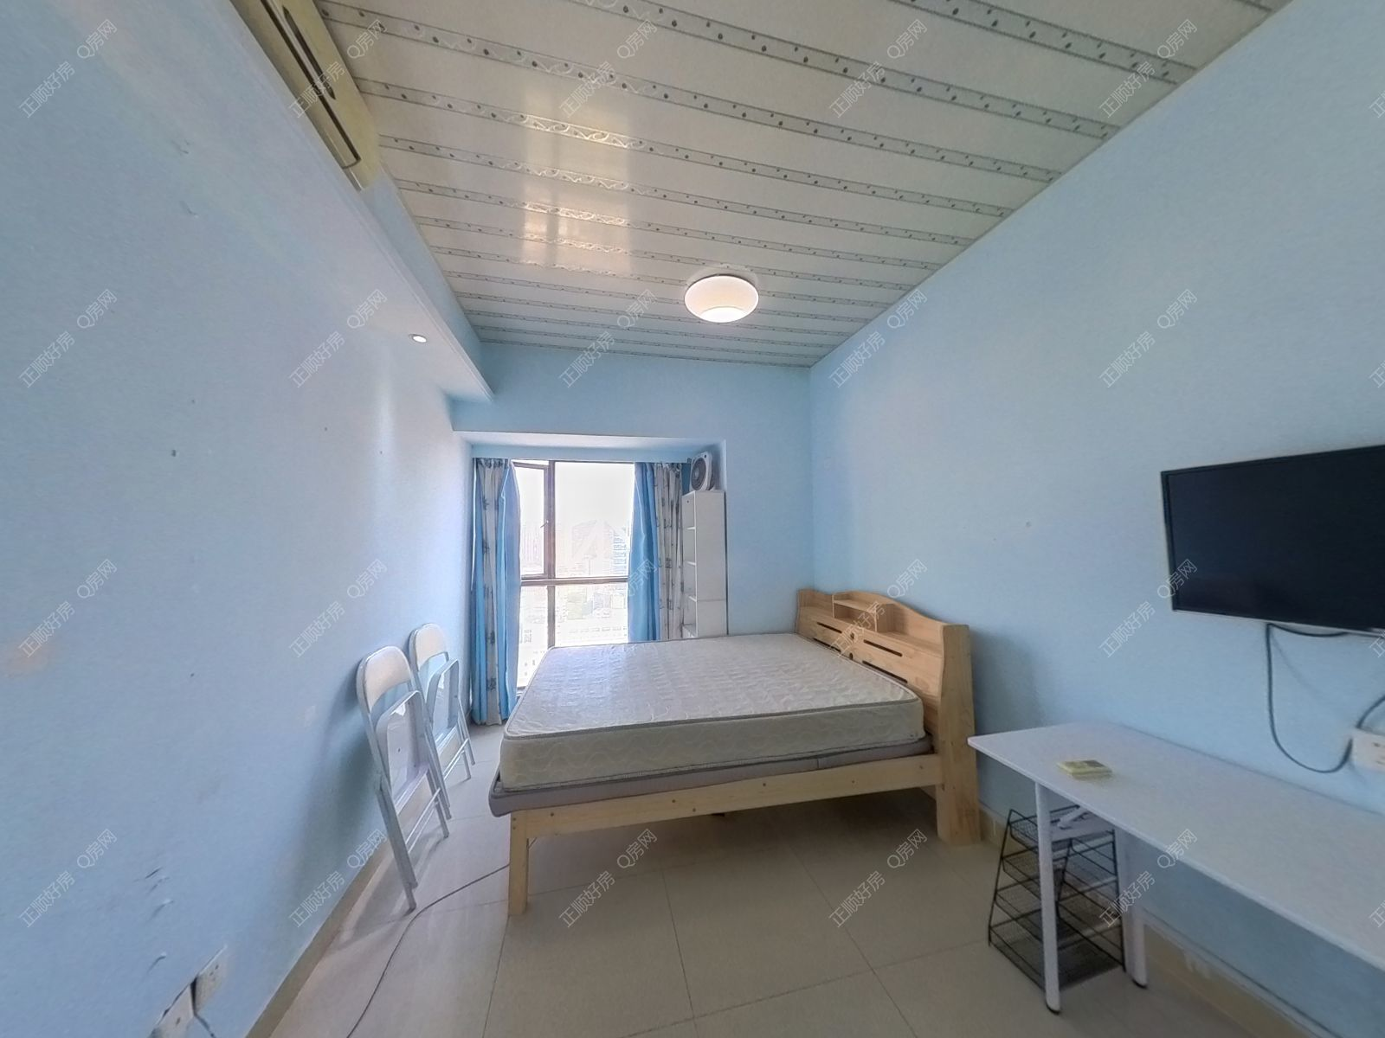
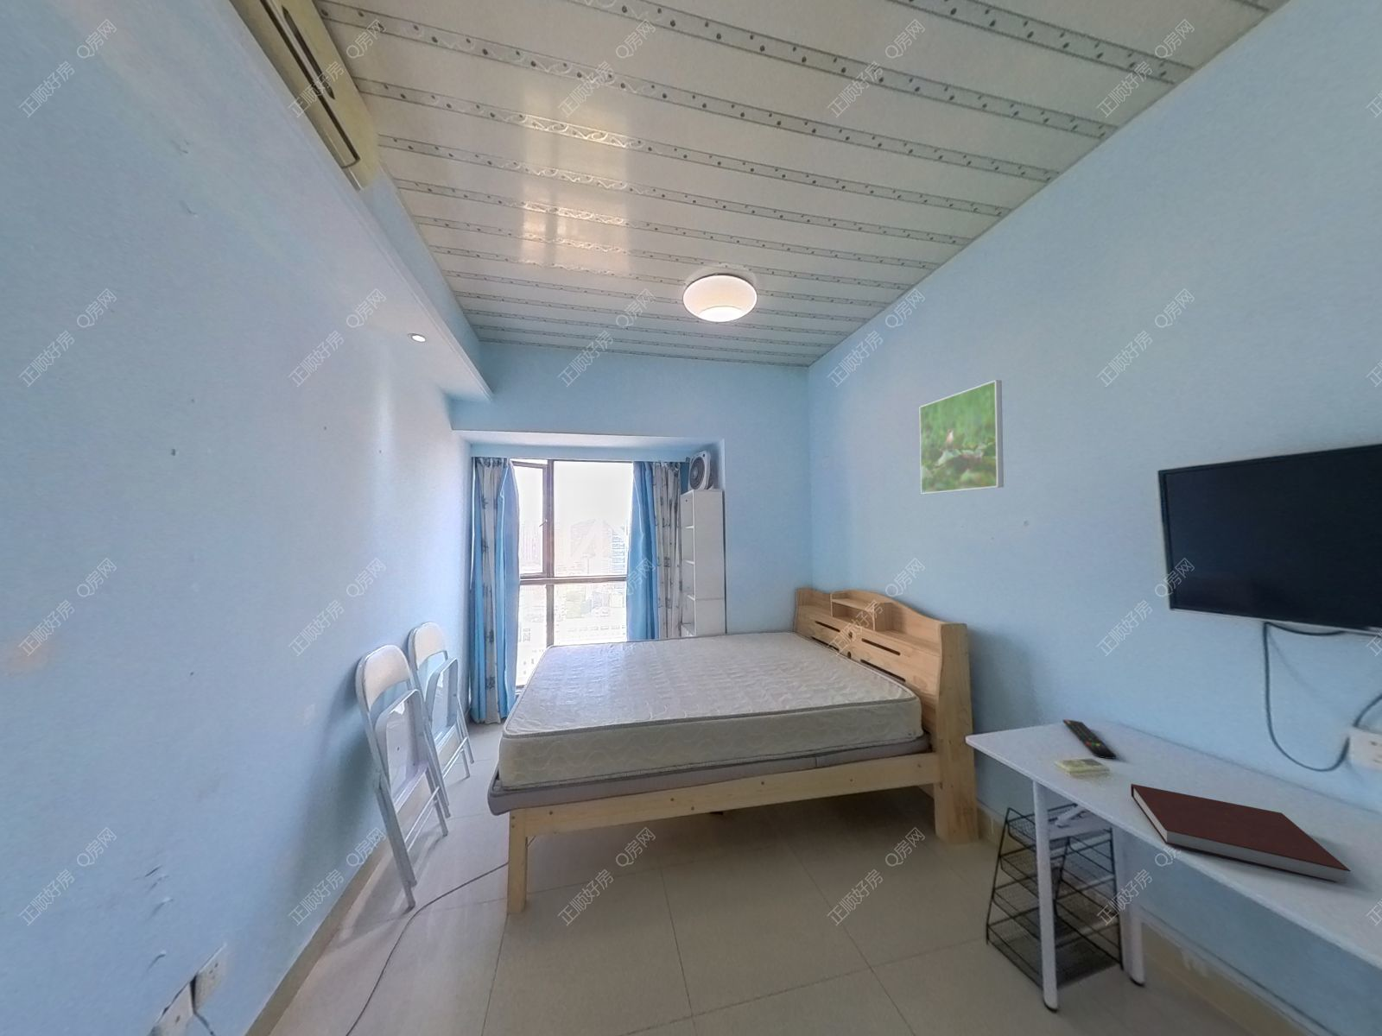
+ notebook [1130,784,1352,884]
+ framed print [920,379,1004,495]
+ remote control [1062,719,1116,760]
